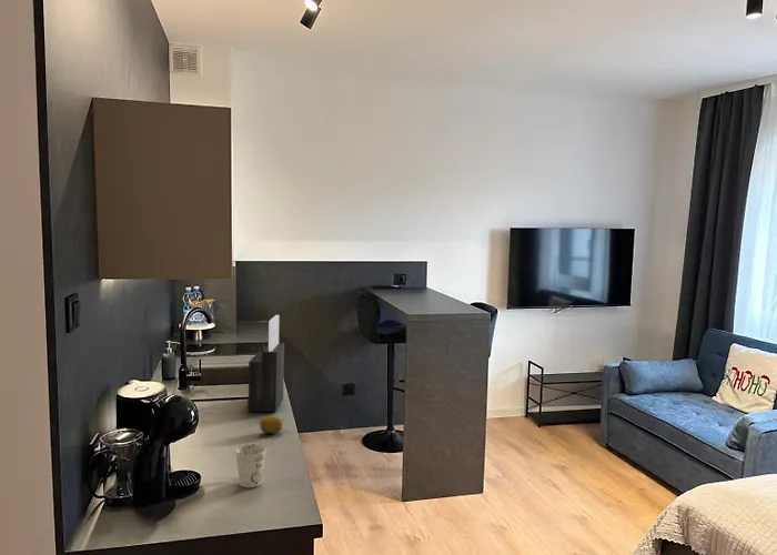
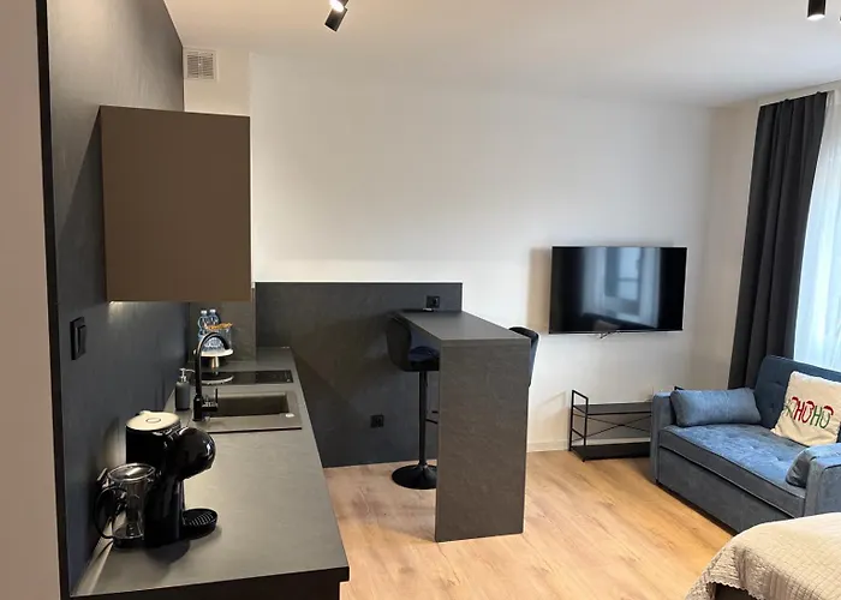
- knife block [246,314,285,413]
- fruit [259,415,284,435]
- mug [235,443,268,488]
